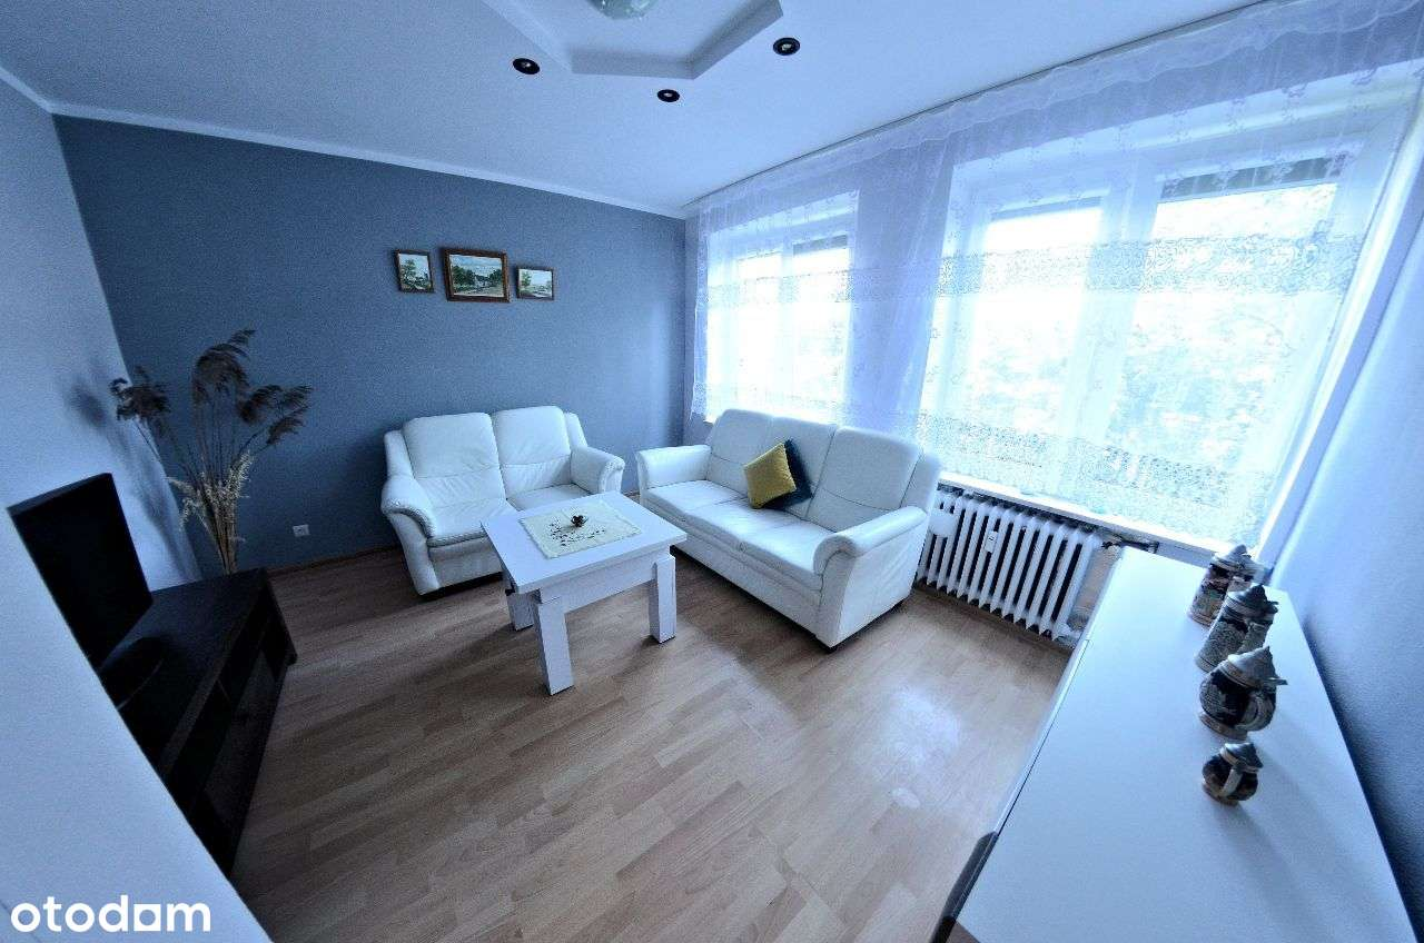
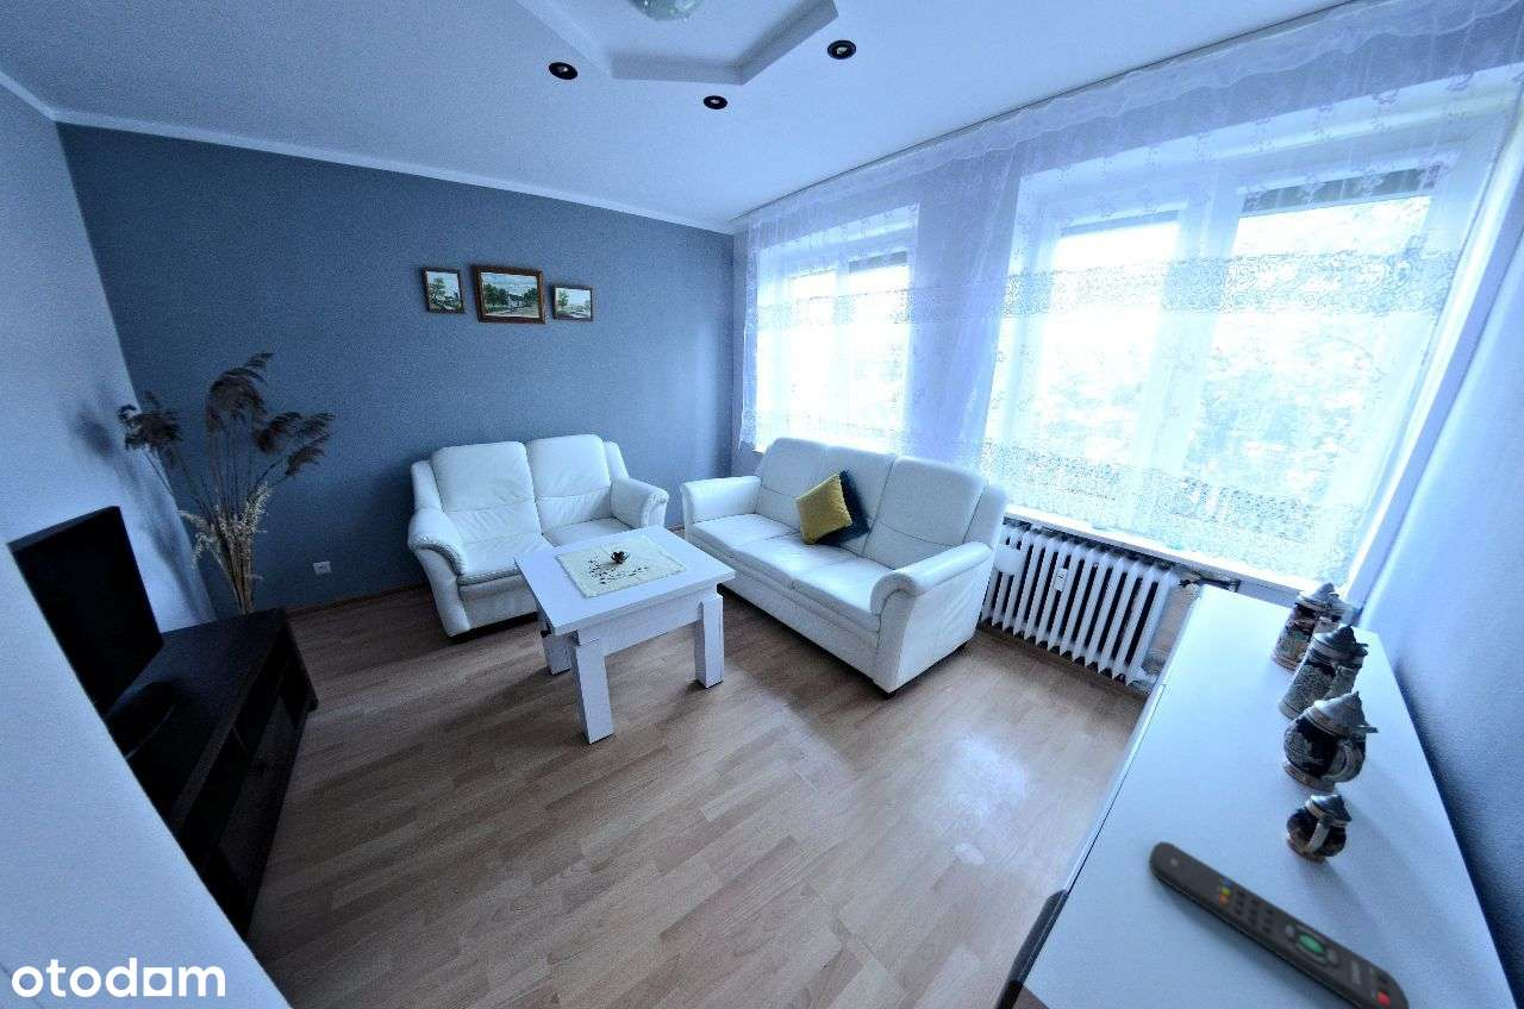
+ remote control [1149,840,1411,1009]
